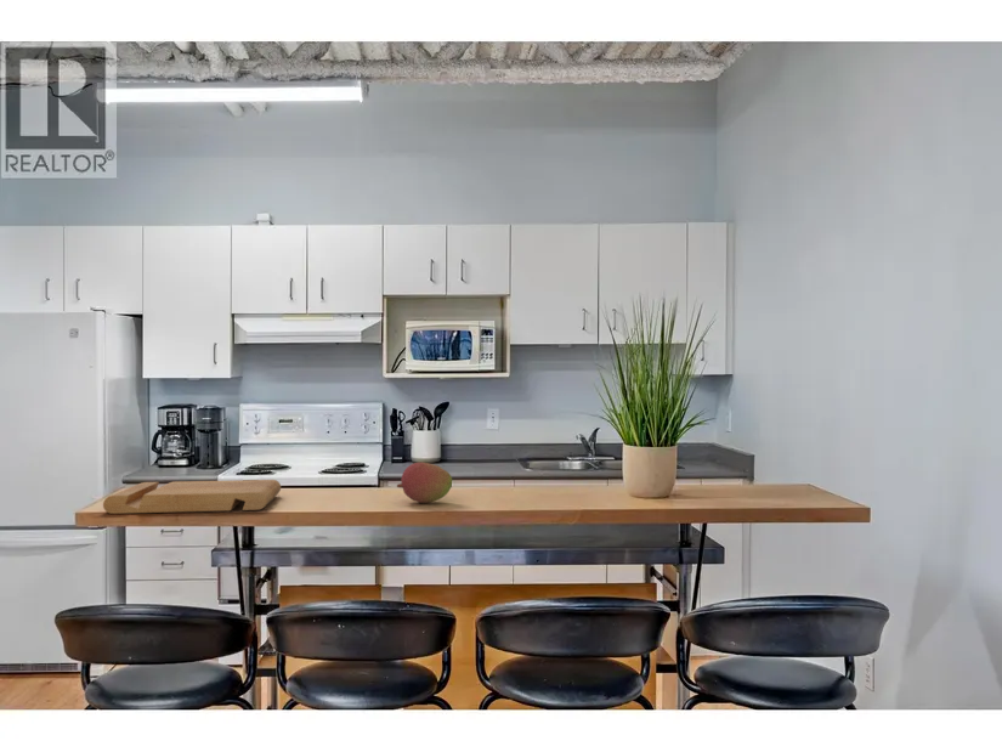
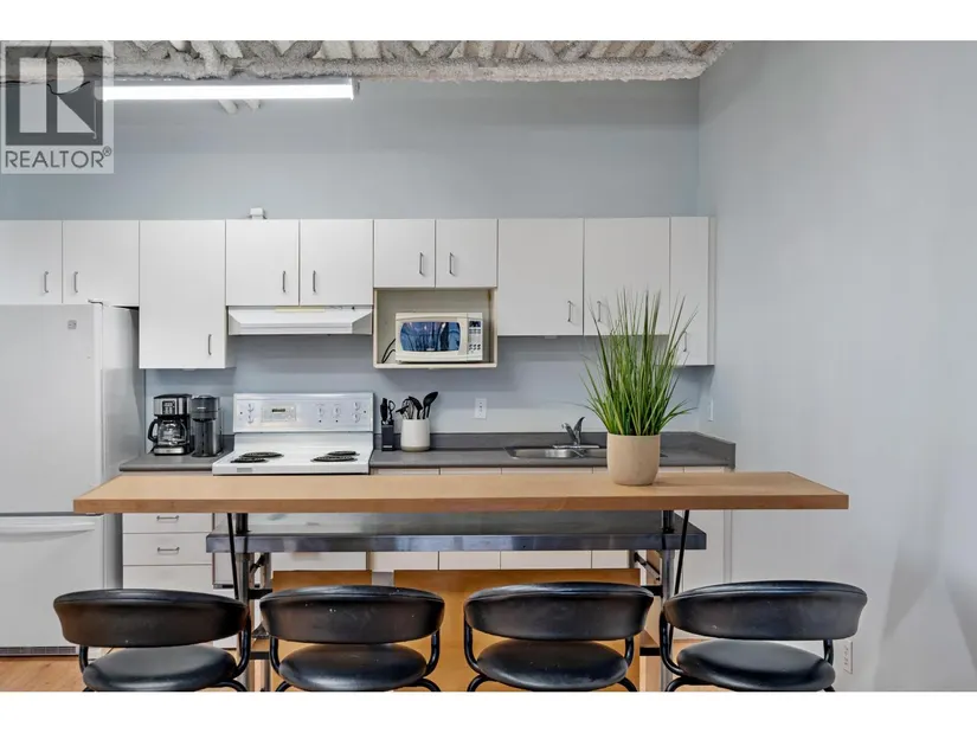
- fruit [396,460,453,504]
- cutting board [102,479,282,515]
